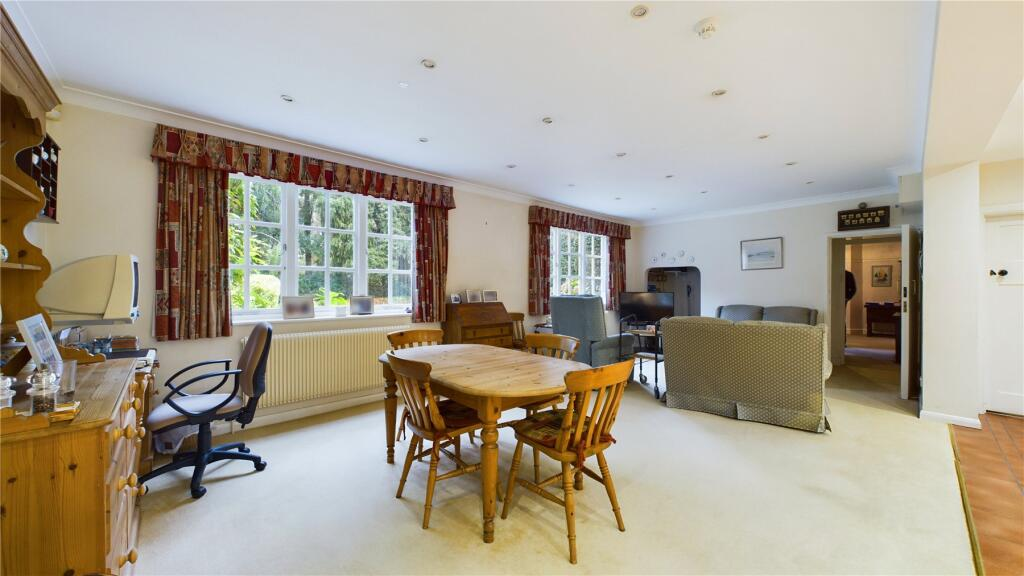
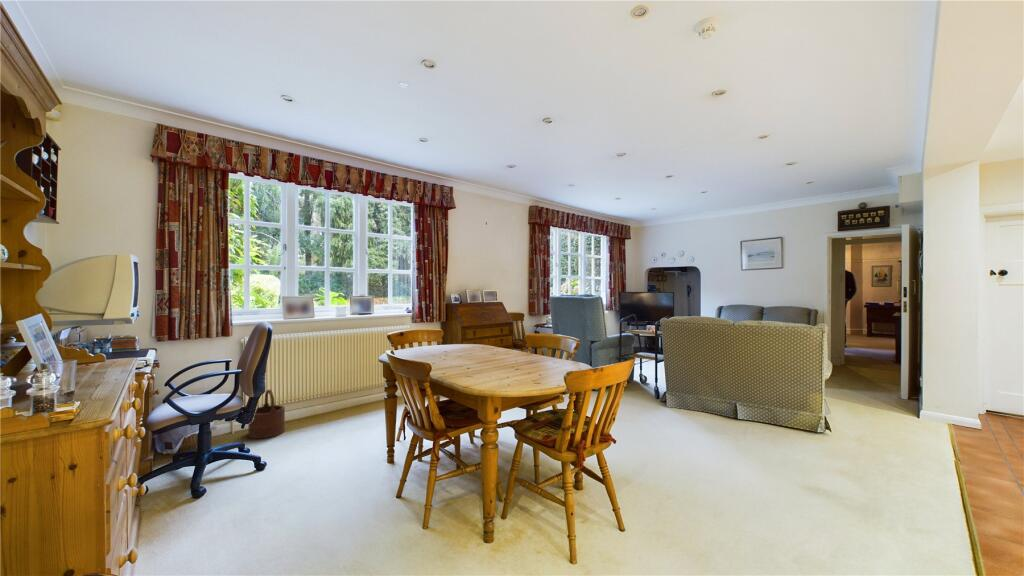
+ wooden bucket [247,389,286,440]
